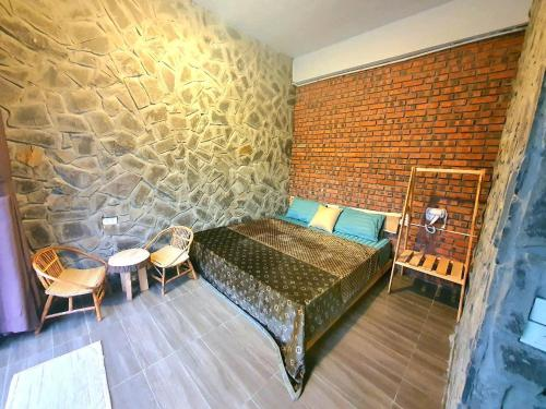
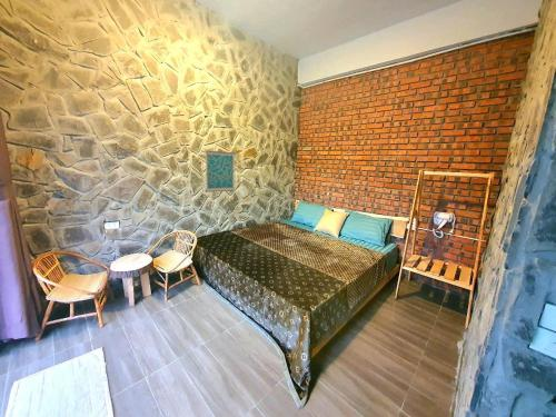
+ wall art [205,149,236,193]
